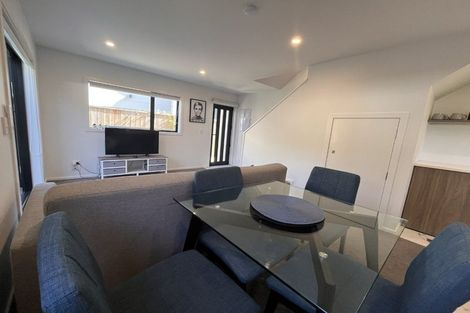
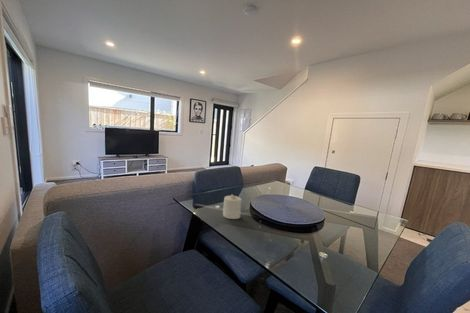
+ candle [222,193,242,220]
